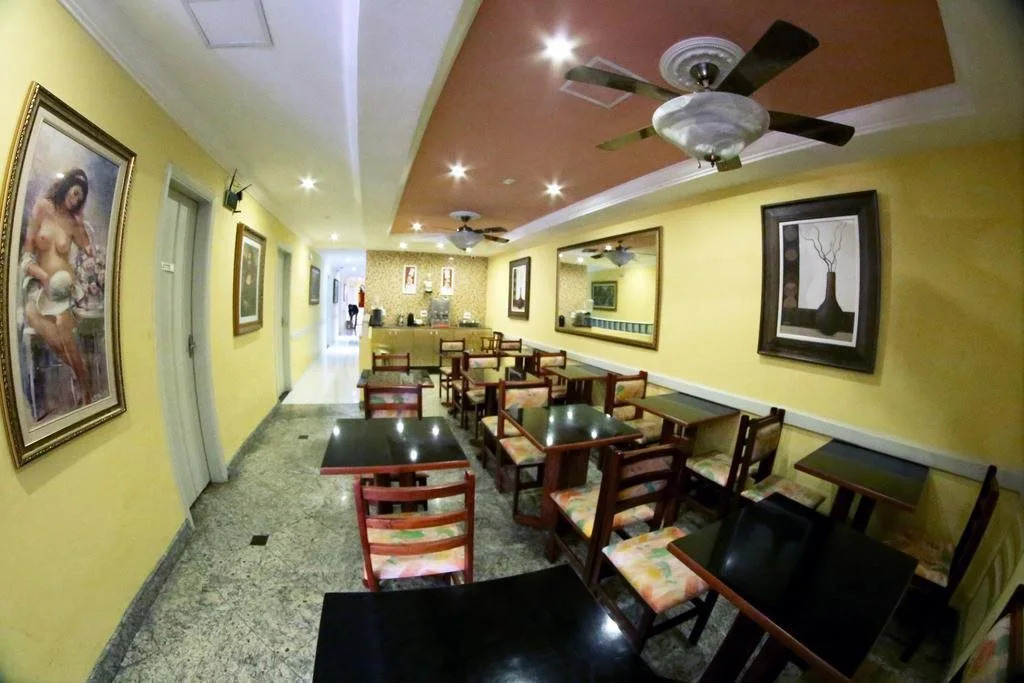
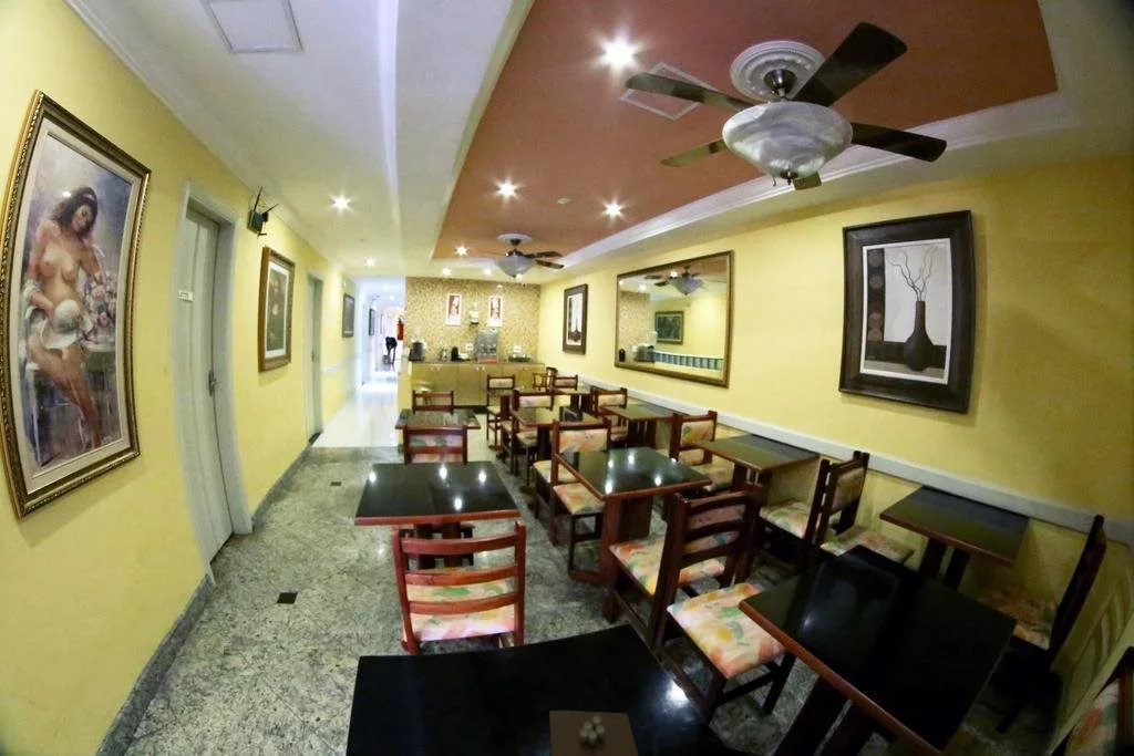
+ candle [548,710,639,756]
